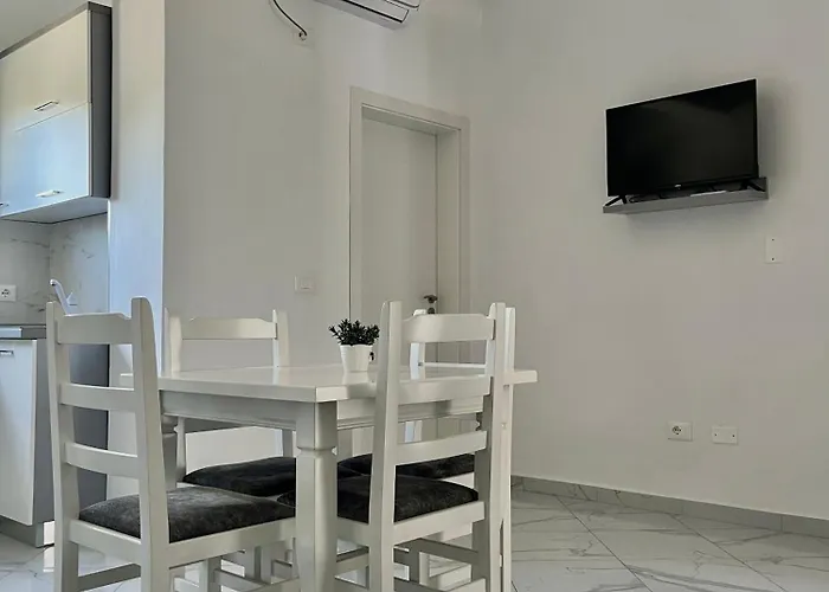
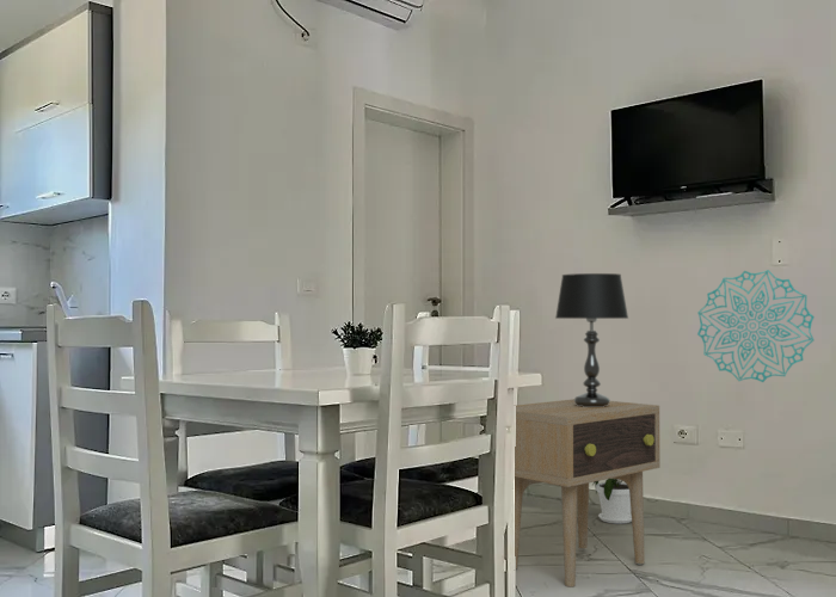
+ house plant [591,479,632,525]
+ side table [515,399,662,587]
+ wall decoration [696,269,816,383]
+ table lamp [554,272,629,407]
